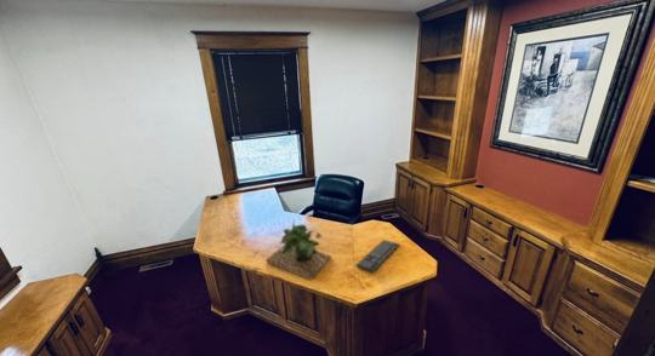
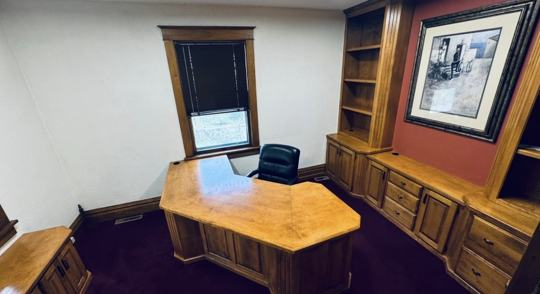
- keyboard [354,239,401,274]
- potted plant [264,222,332,281]
